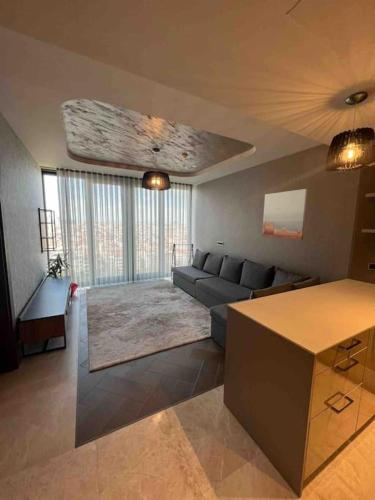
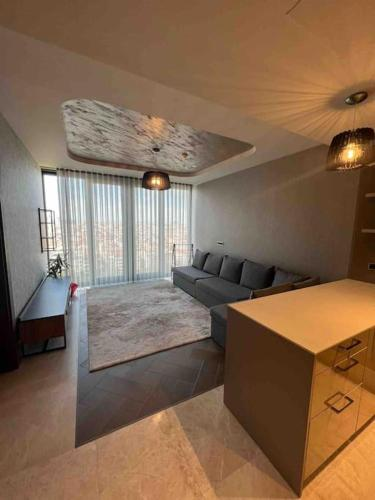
- wall art [261,188,309,241]
